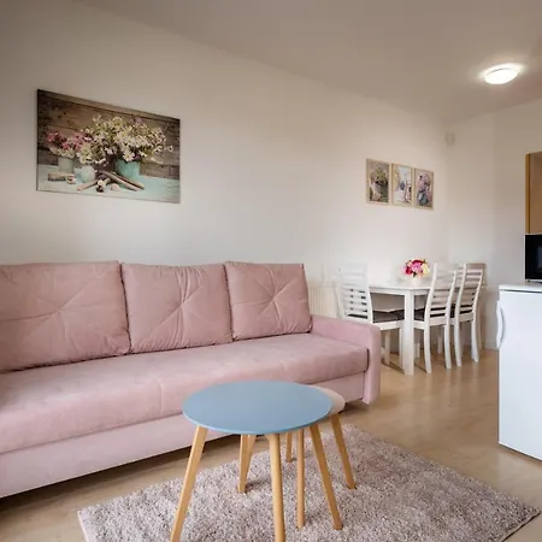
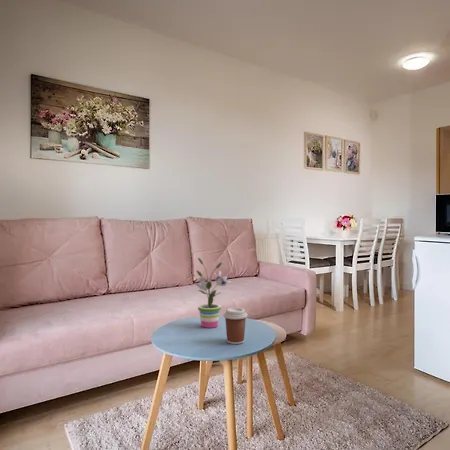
+ coffee cup [223,307,248,345]
+ potted plant [193,257,232,329]
